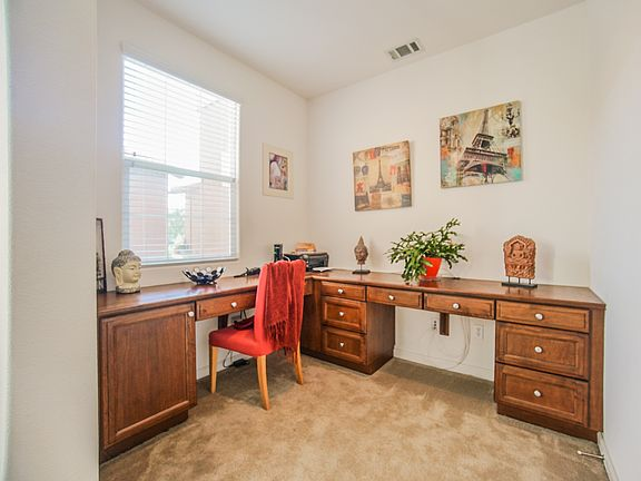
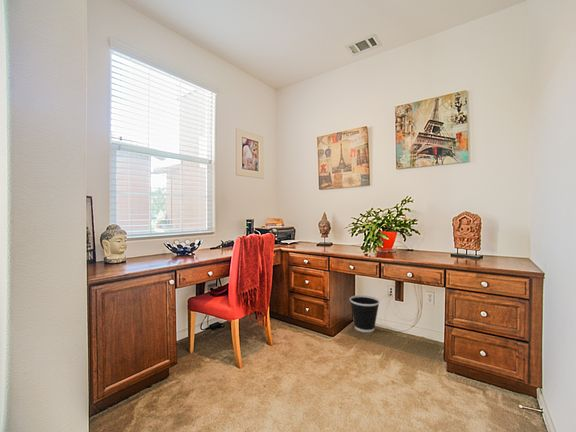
+ wastebasket [349,294,381,333]
